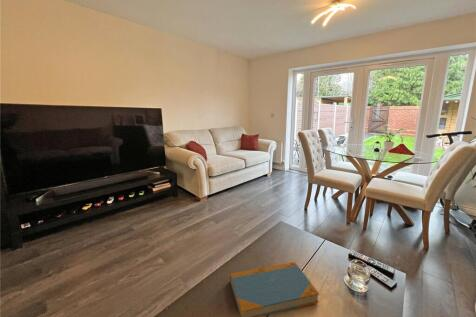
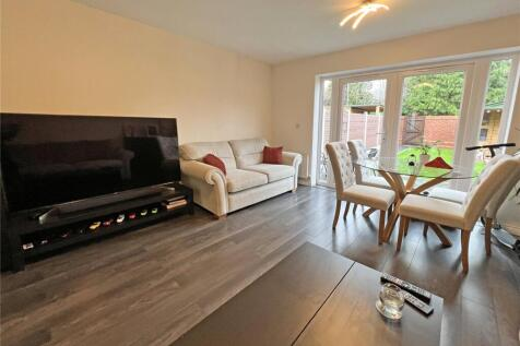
- book [229,261,320,317]
